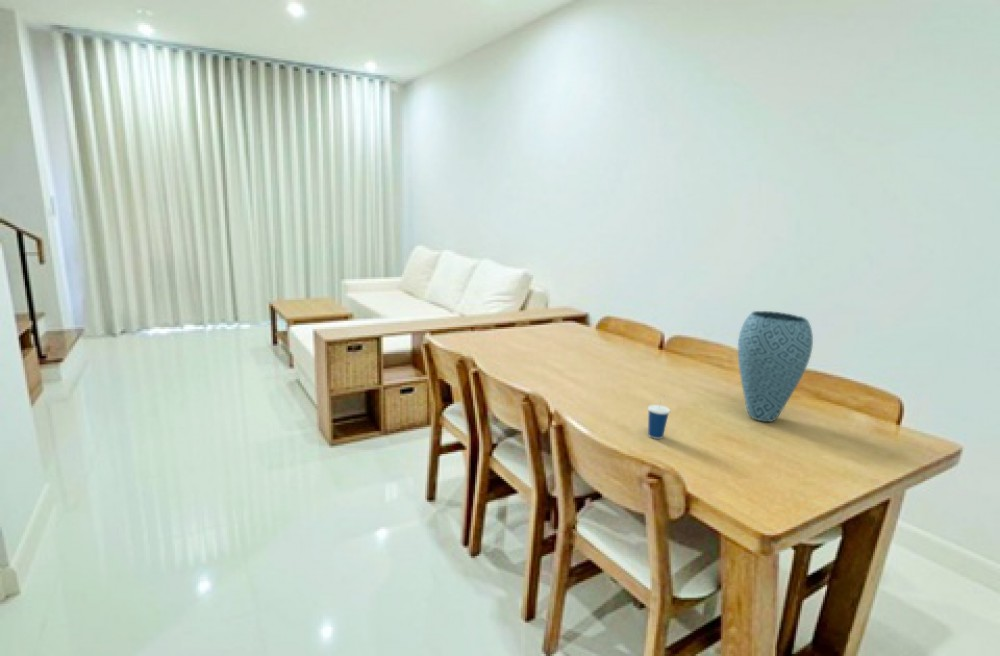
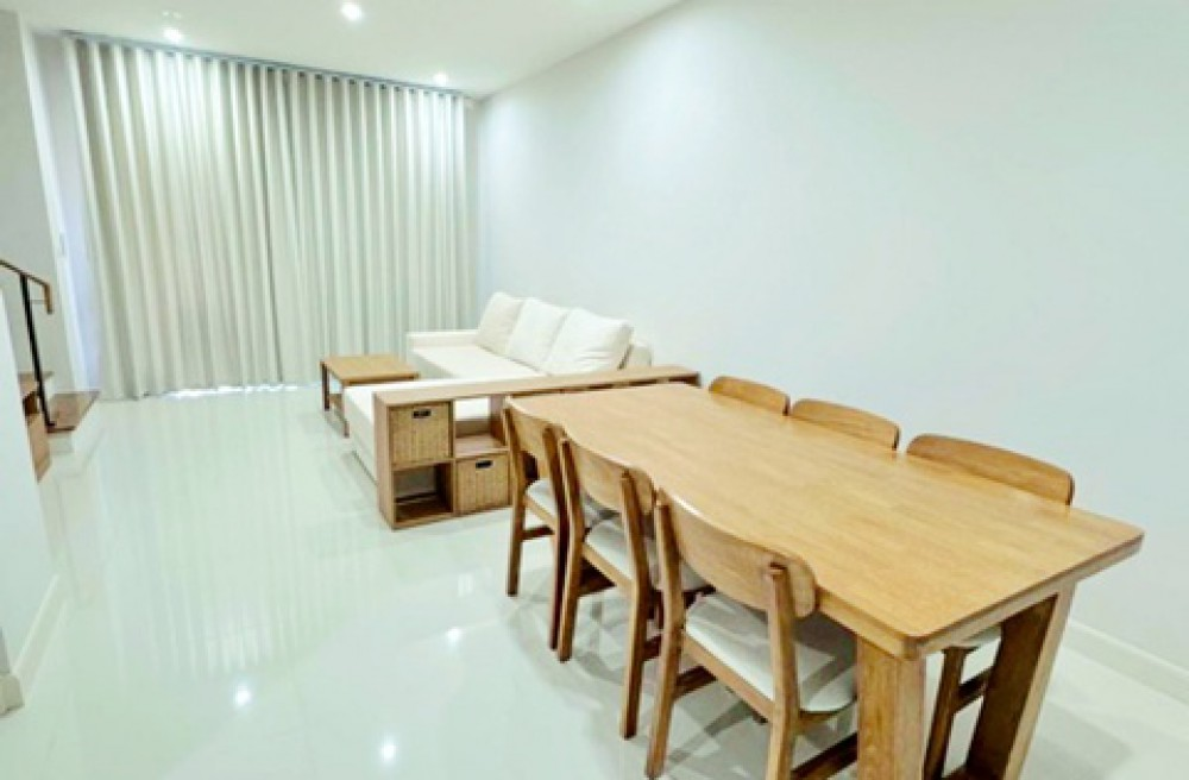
- cup [647,395,671,440]
- vase [737,310,814,423]
